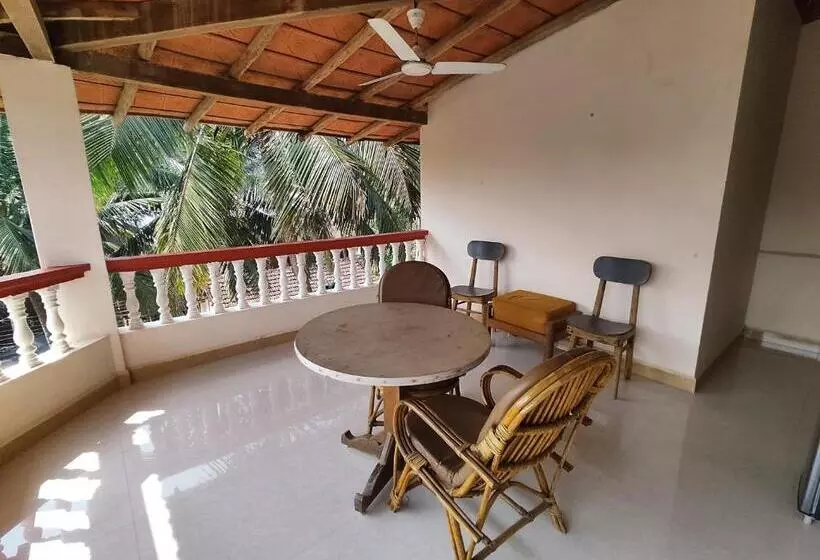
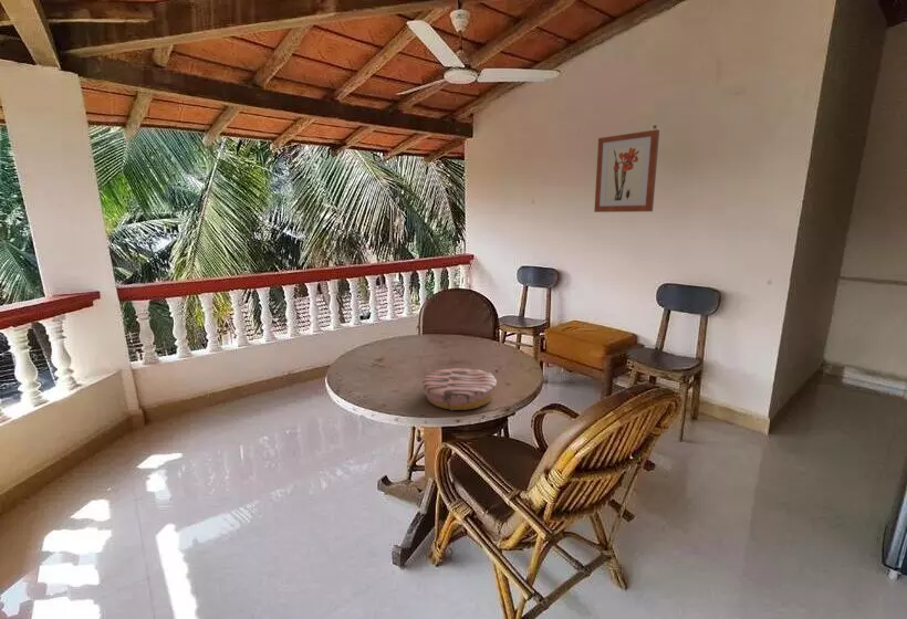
+ wall art [593,128,660,213]
+ plate [421,367,498,411]
